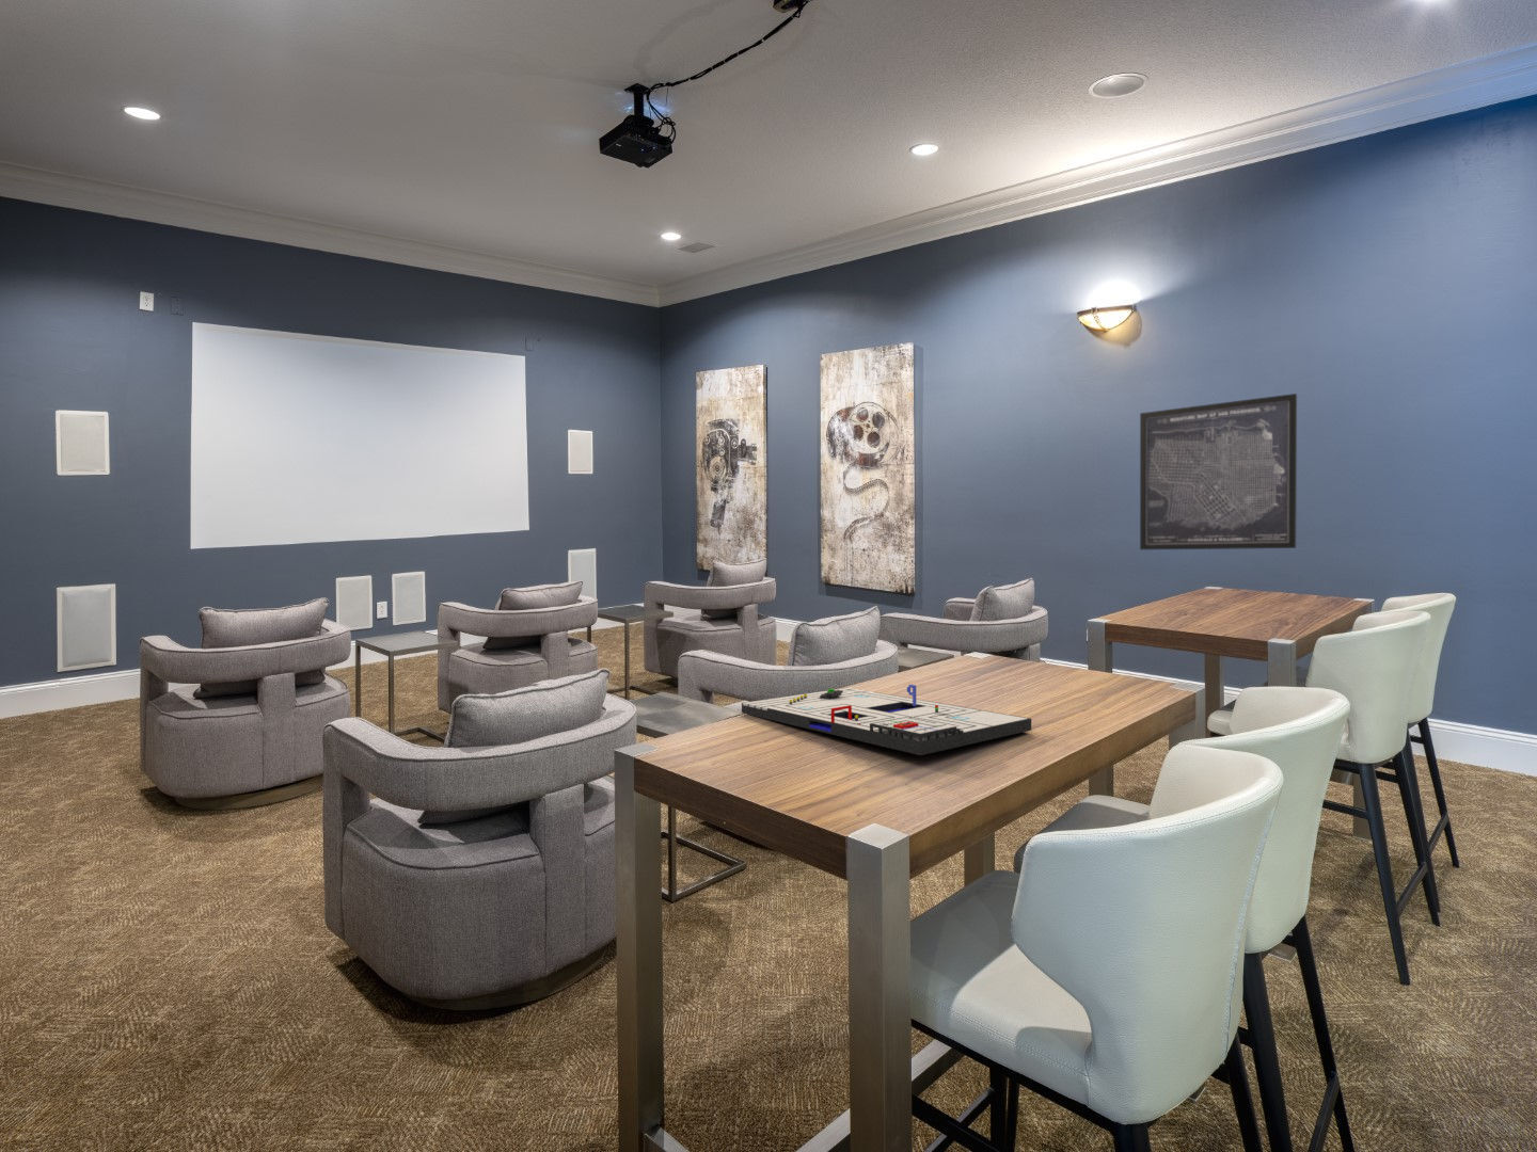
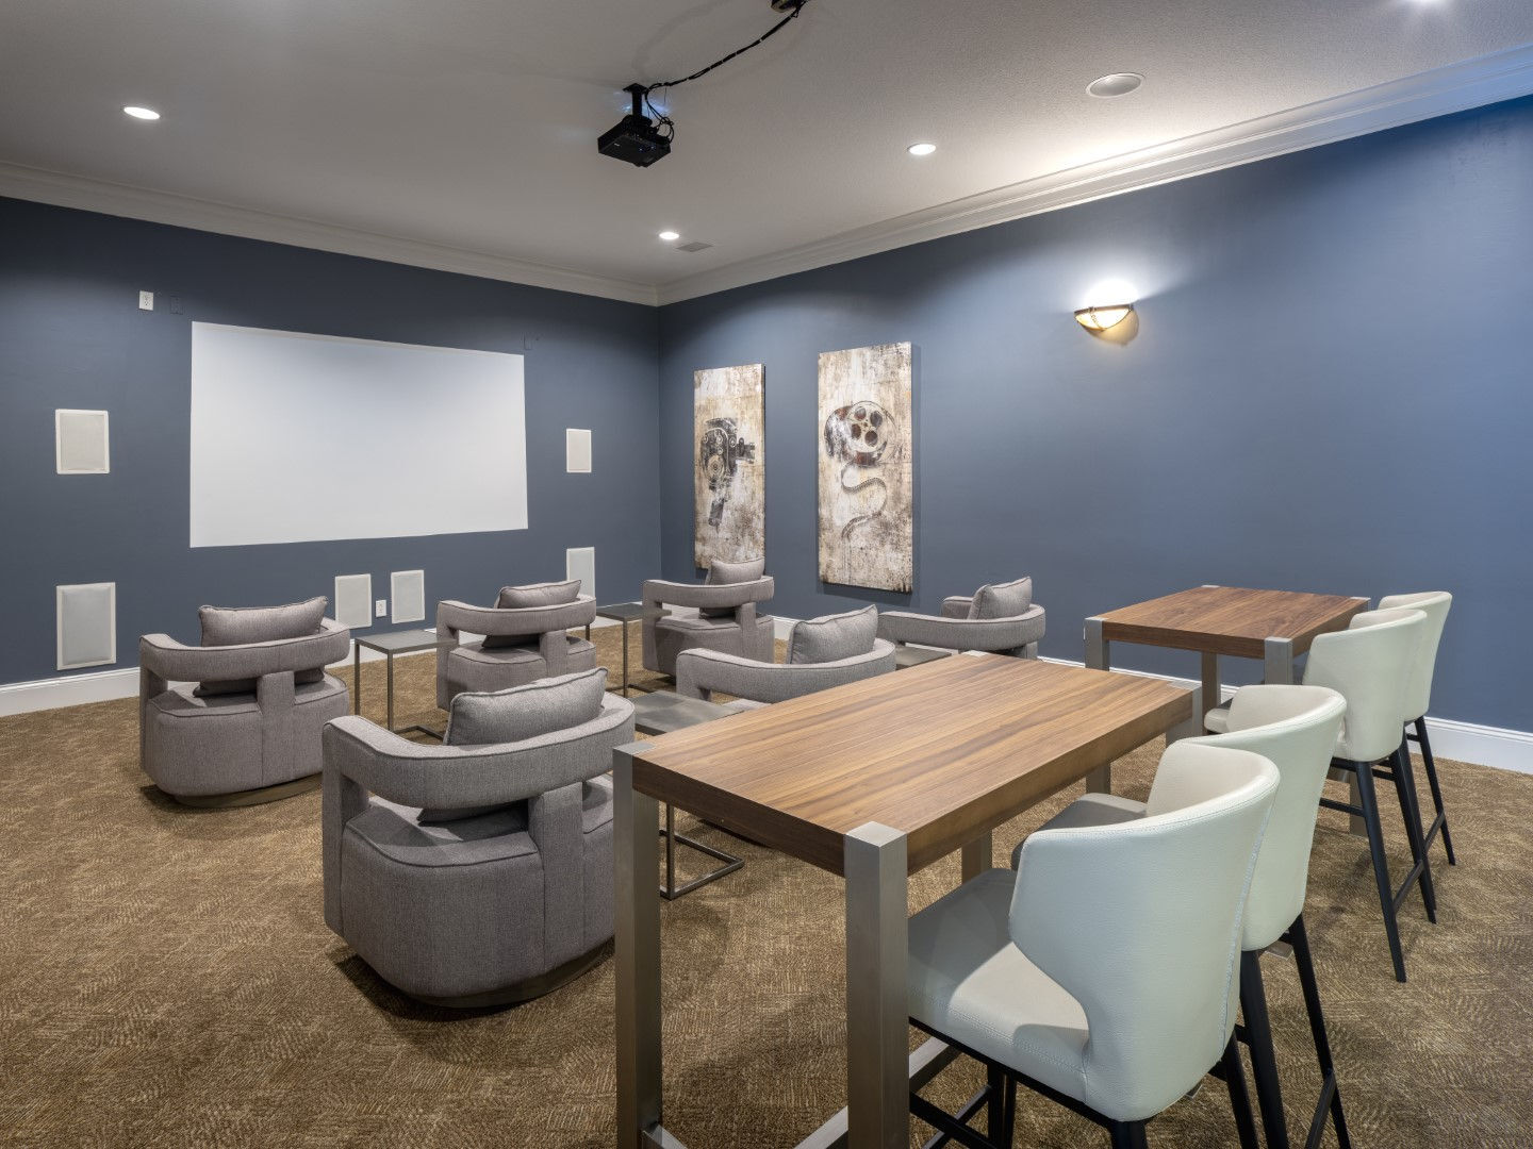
- wall art [1139,392,1297,551]
- board game [741,684,1032,756]
